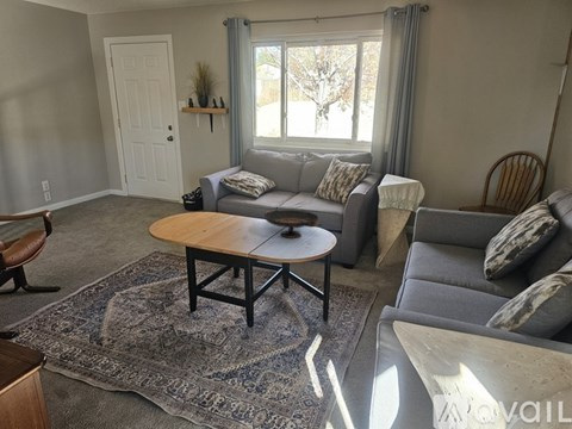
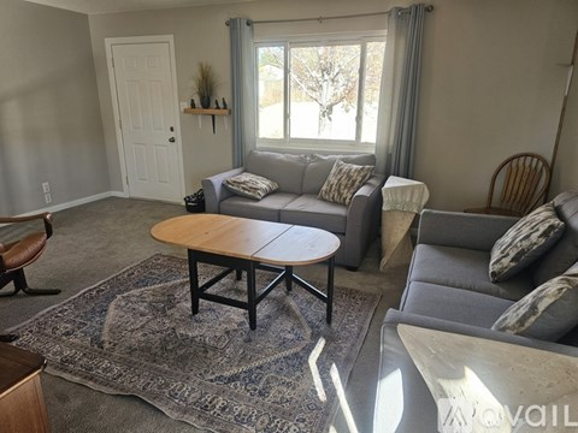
- decorative bowl [263,209,323,240]
